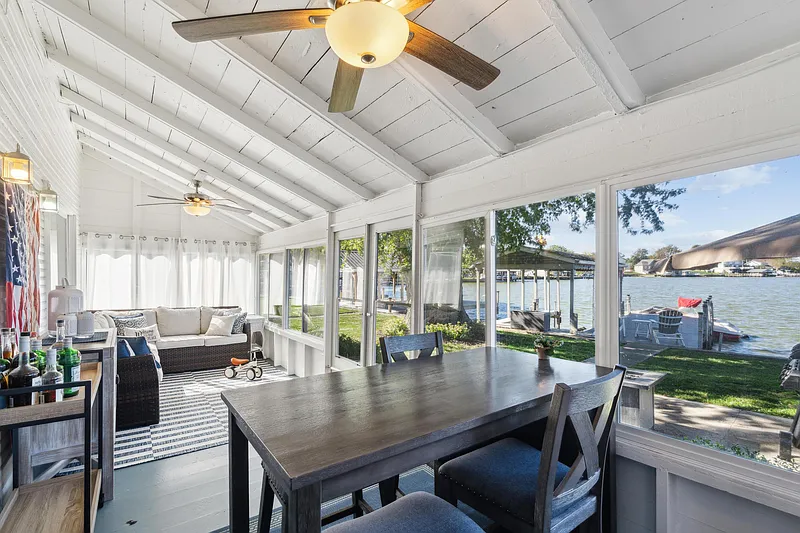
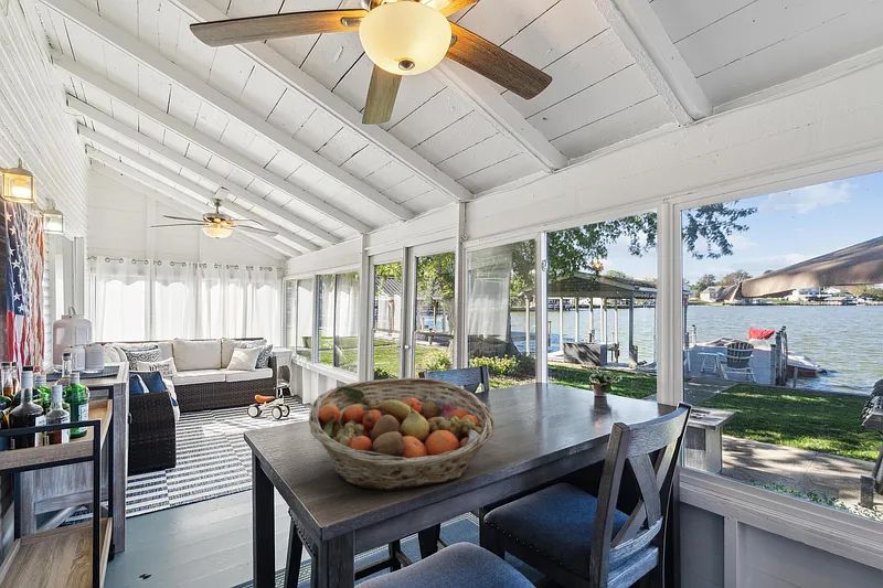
+ fruit basket [308,376,496,492]
